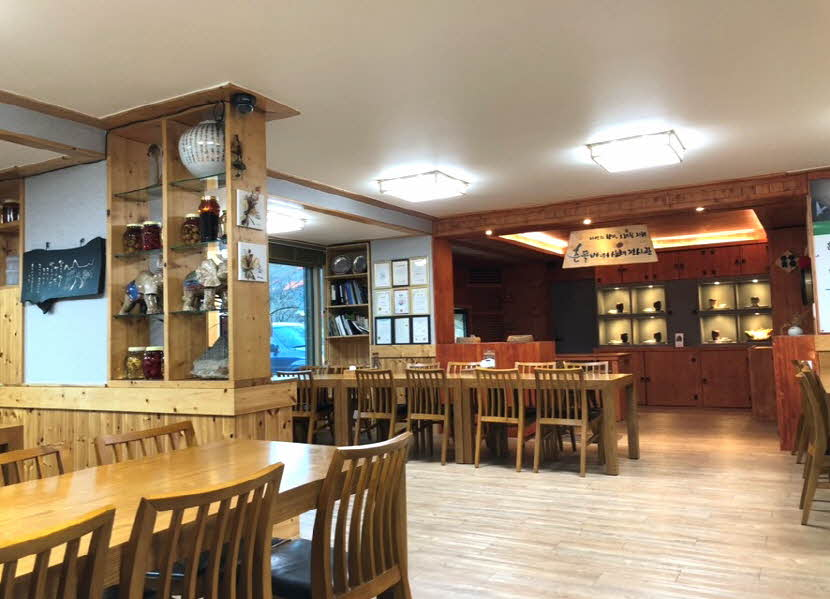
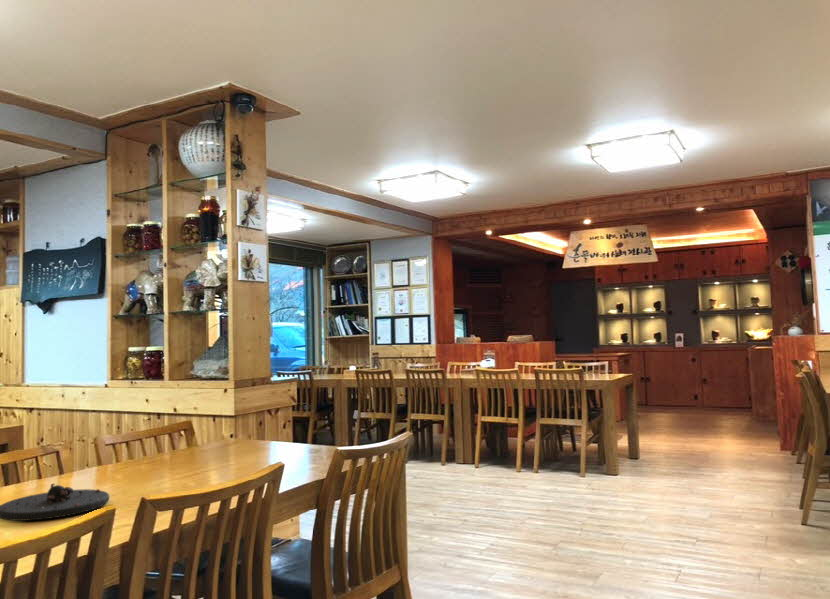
+ plate [0,483,110,522]
